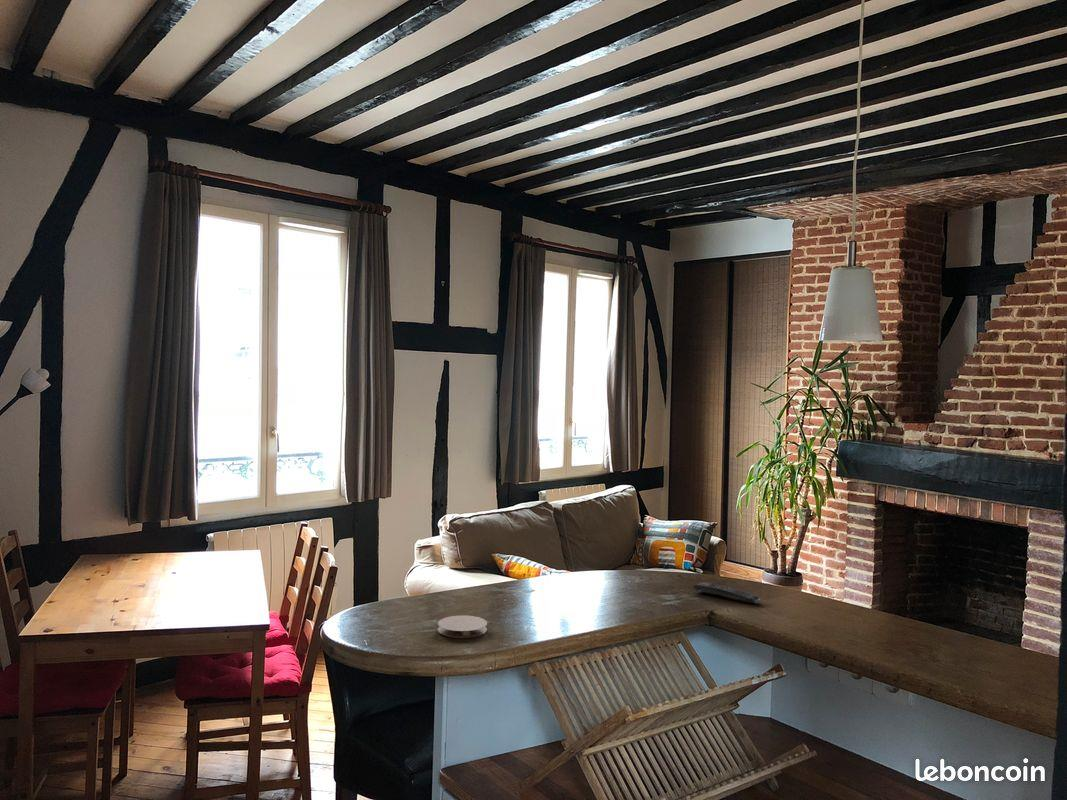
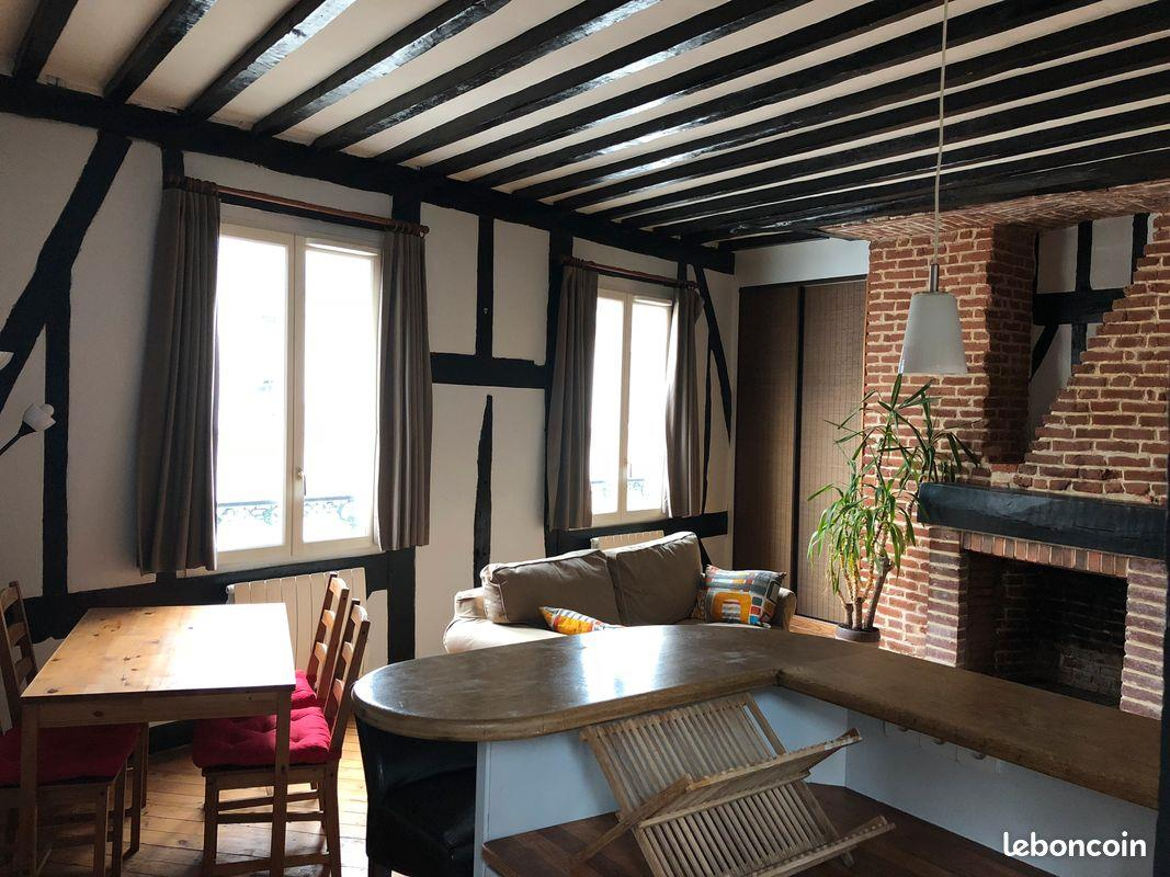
- remote control [692,581,761,604]
- coaster [437,614,488,639]
